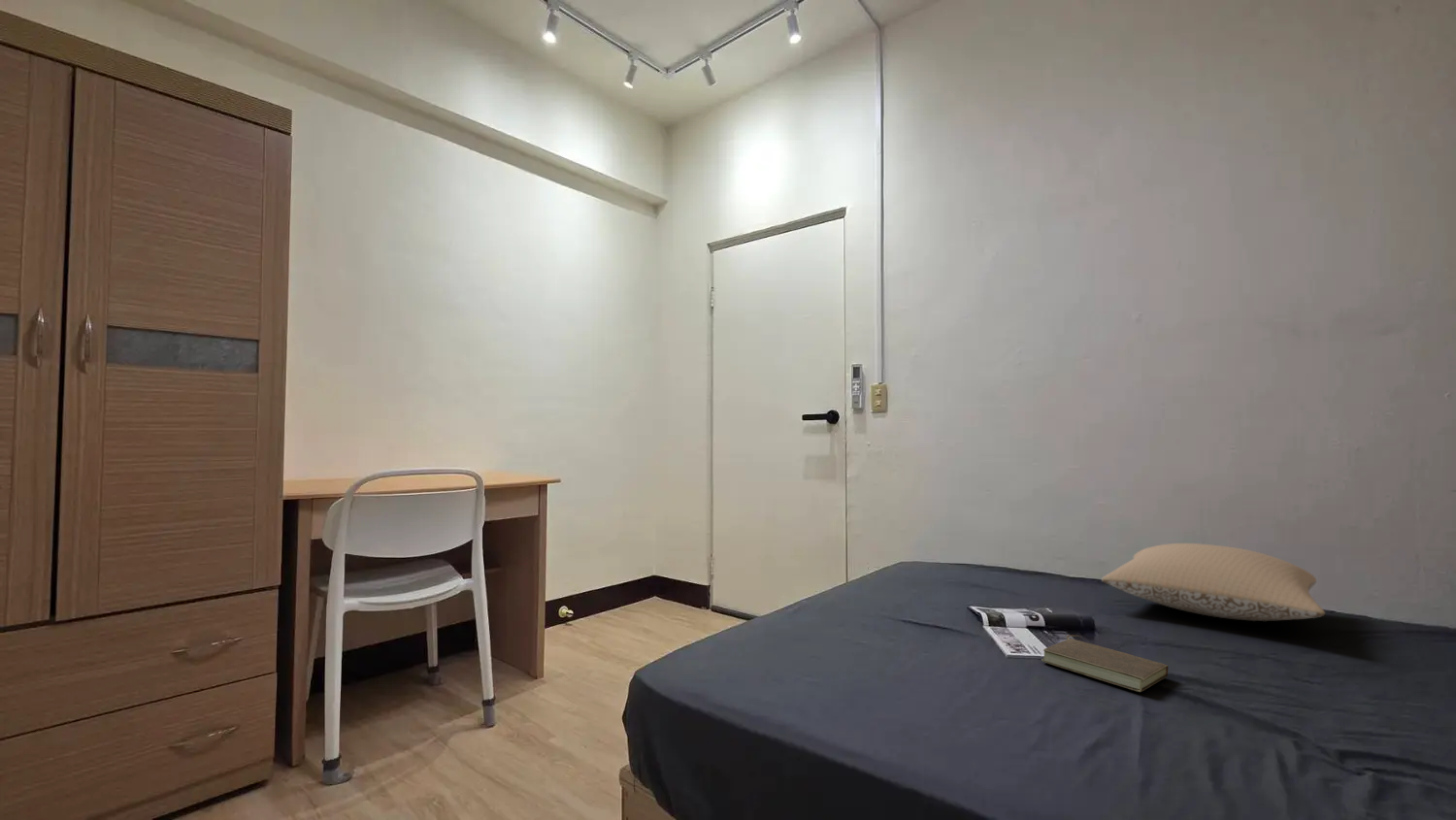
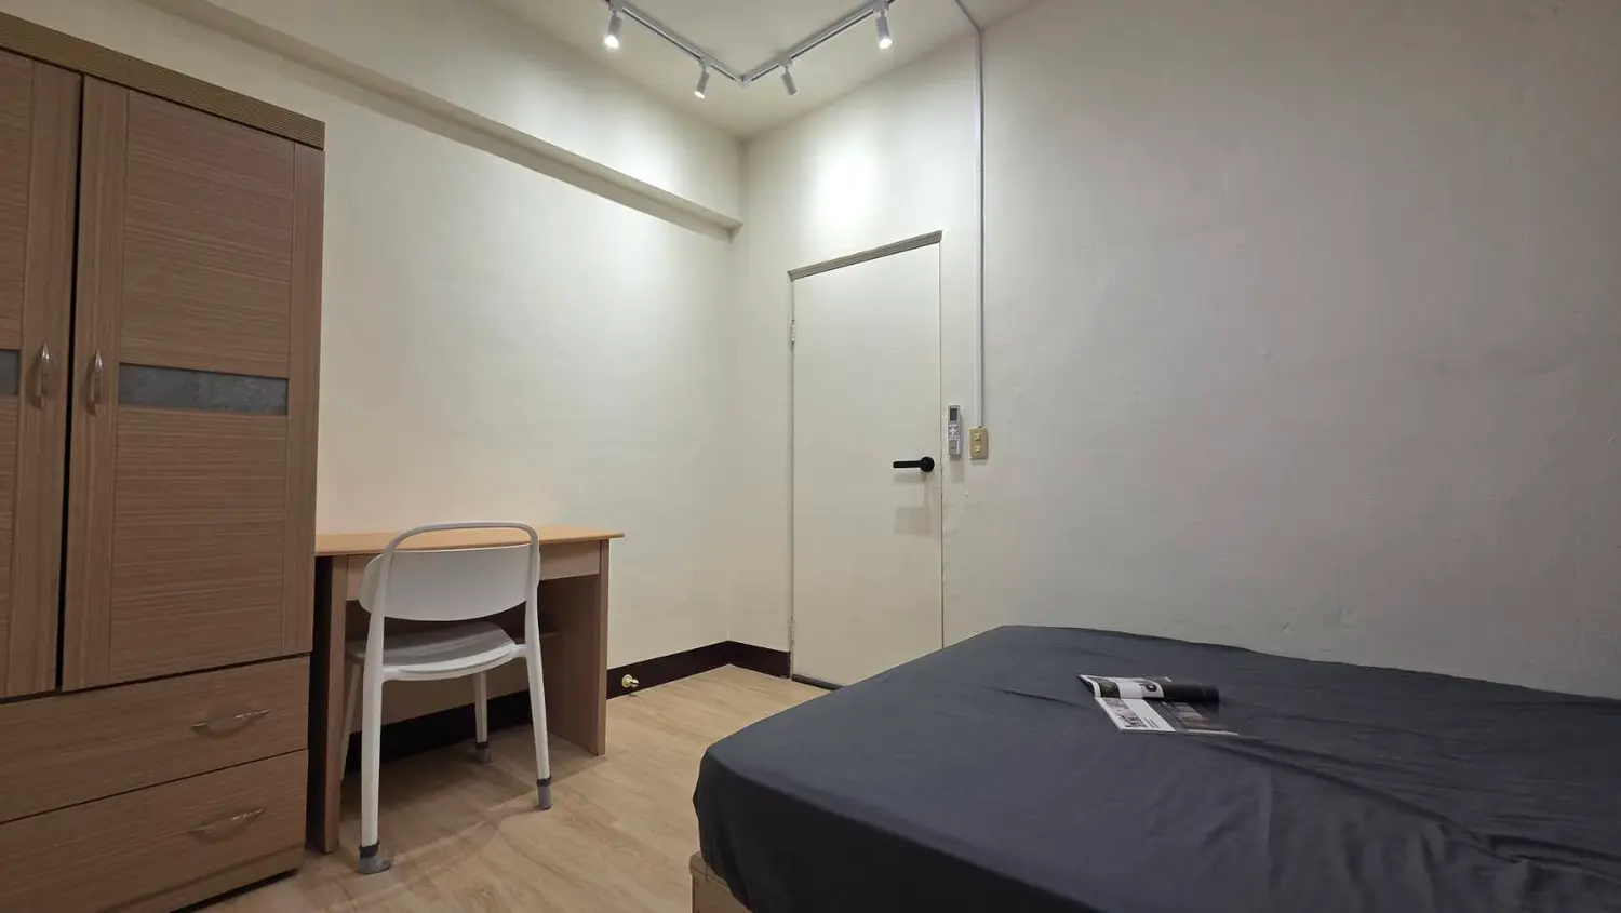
- pillow [1101,542,1326,622]
- book [1041,635,1170,693]
